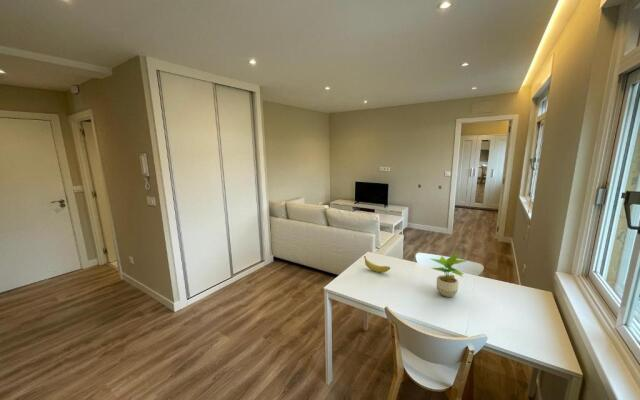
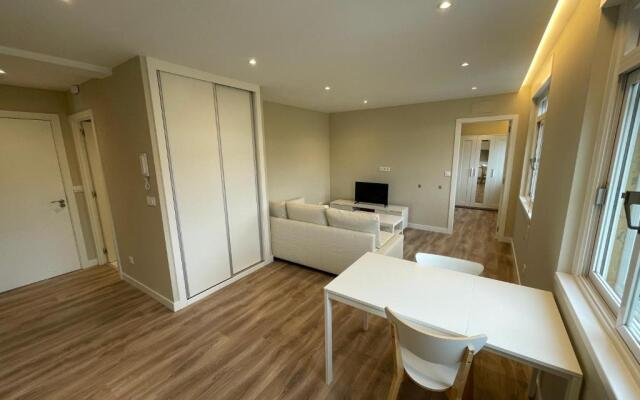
- potted plant [428,252,468,298]
- fruit [363,255,391,273]
